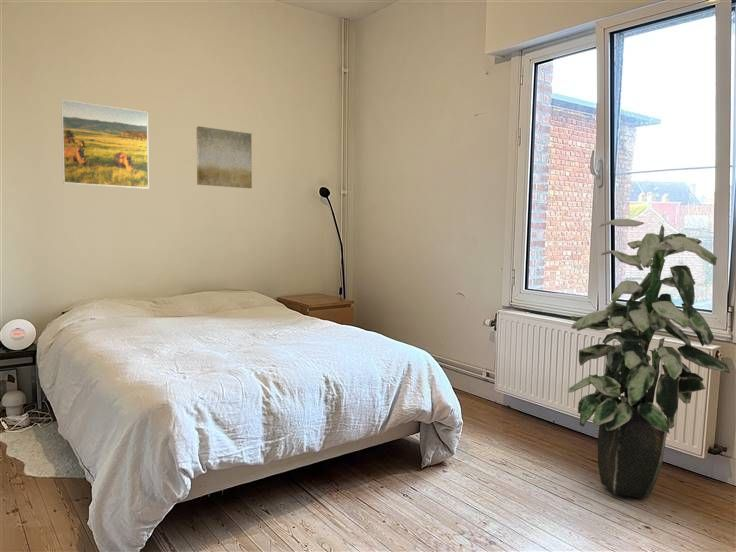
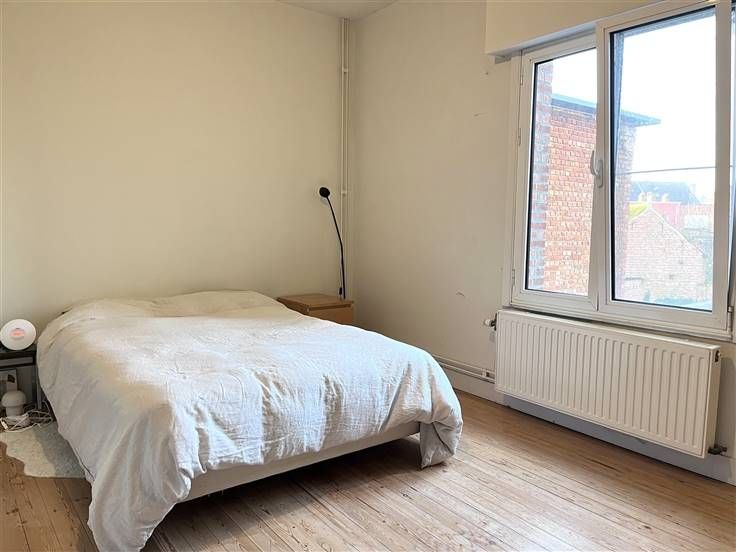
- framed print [60,99,150,190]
- indoor plant [567,218,731,499]
- wall art [196,125,253,189]
